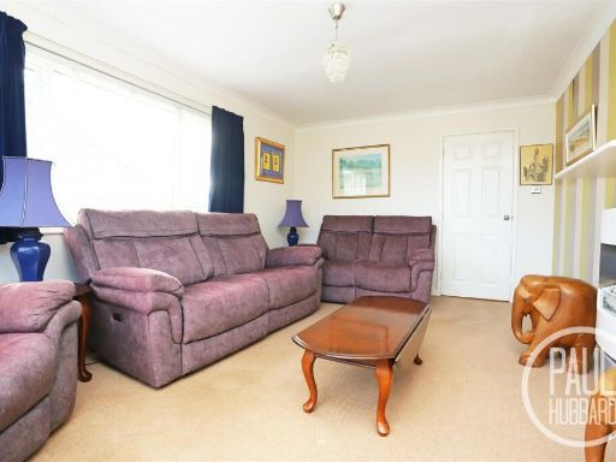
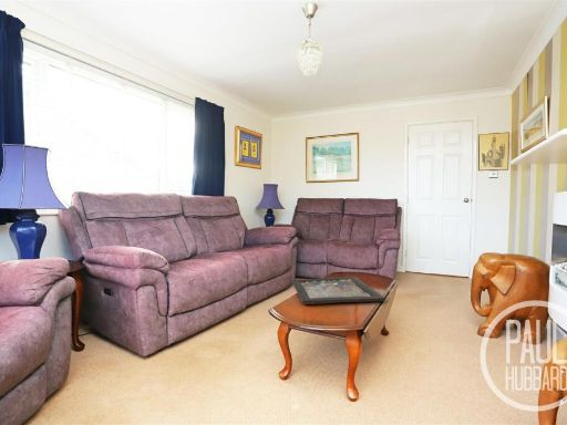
+ board game [290,276,385,305]
